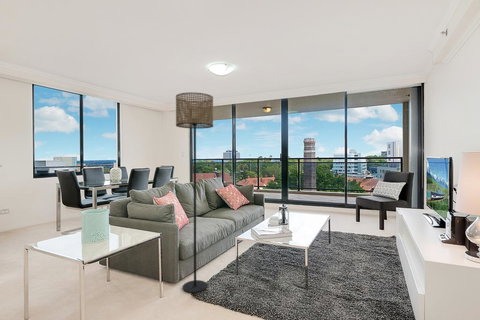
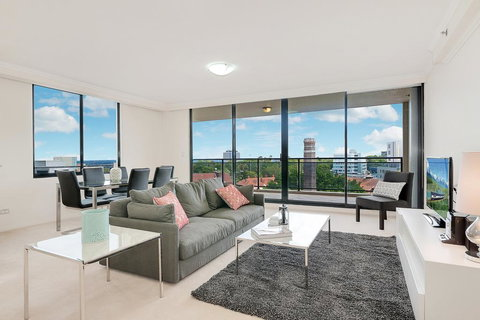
- floor lamp [175,91,214,294]
